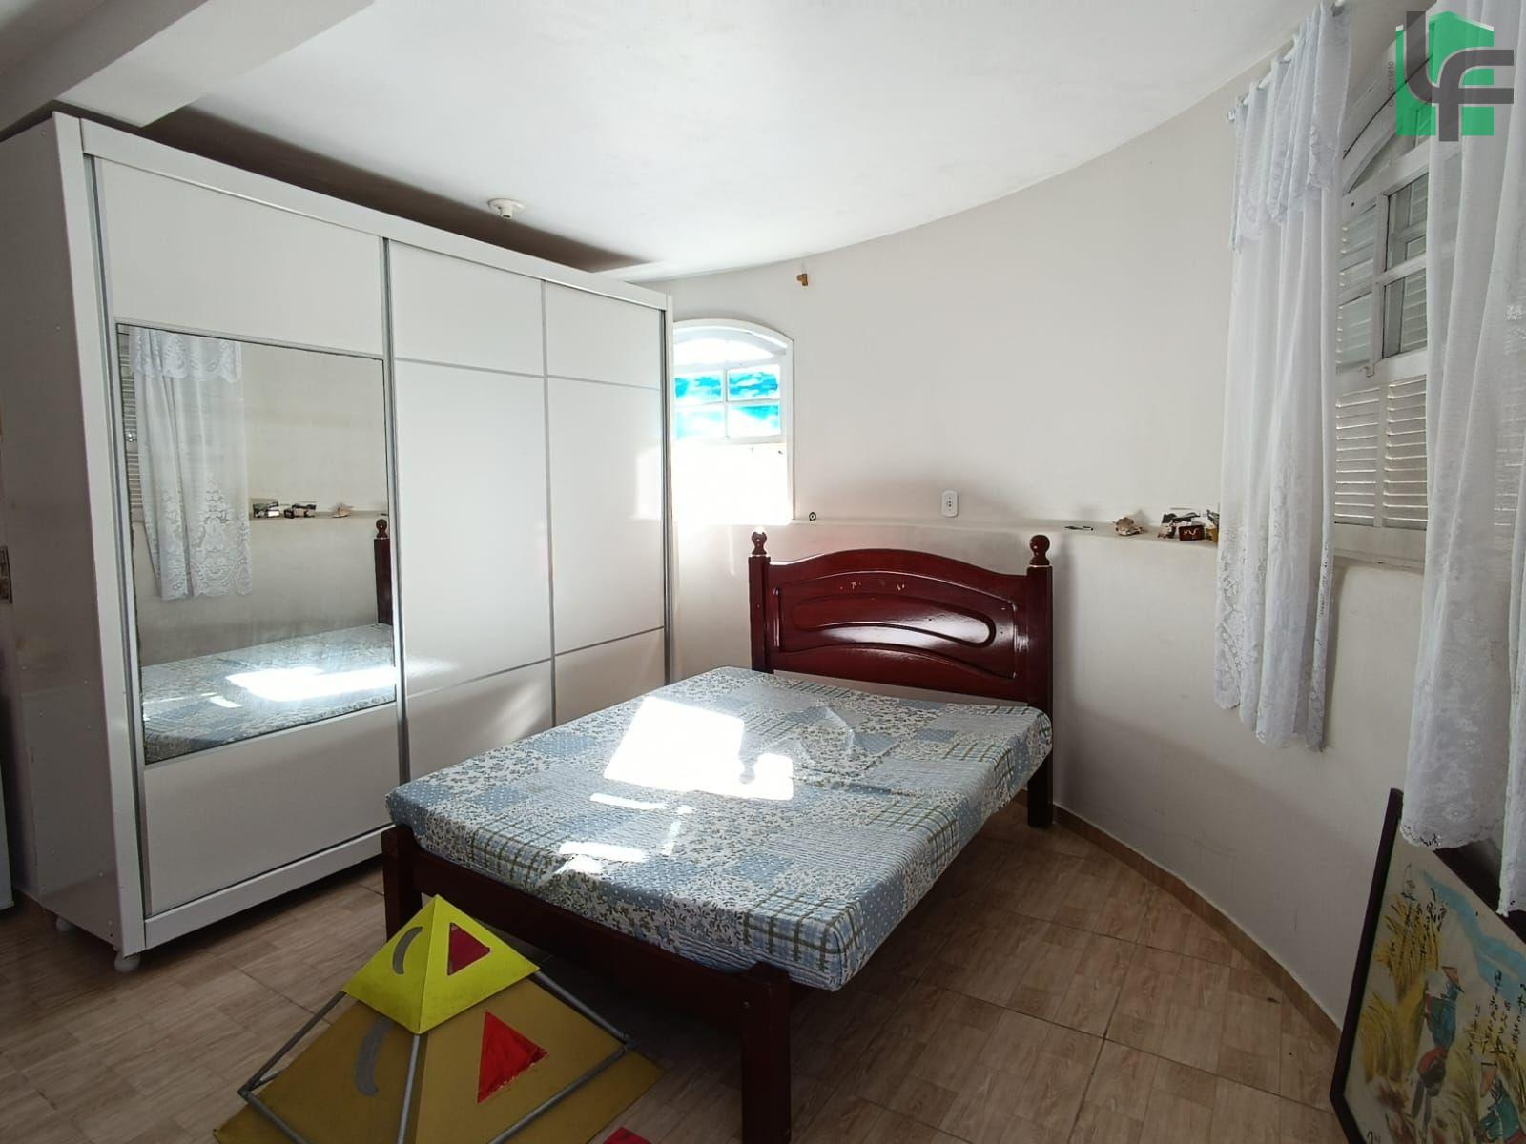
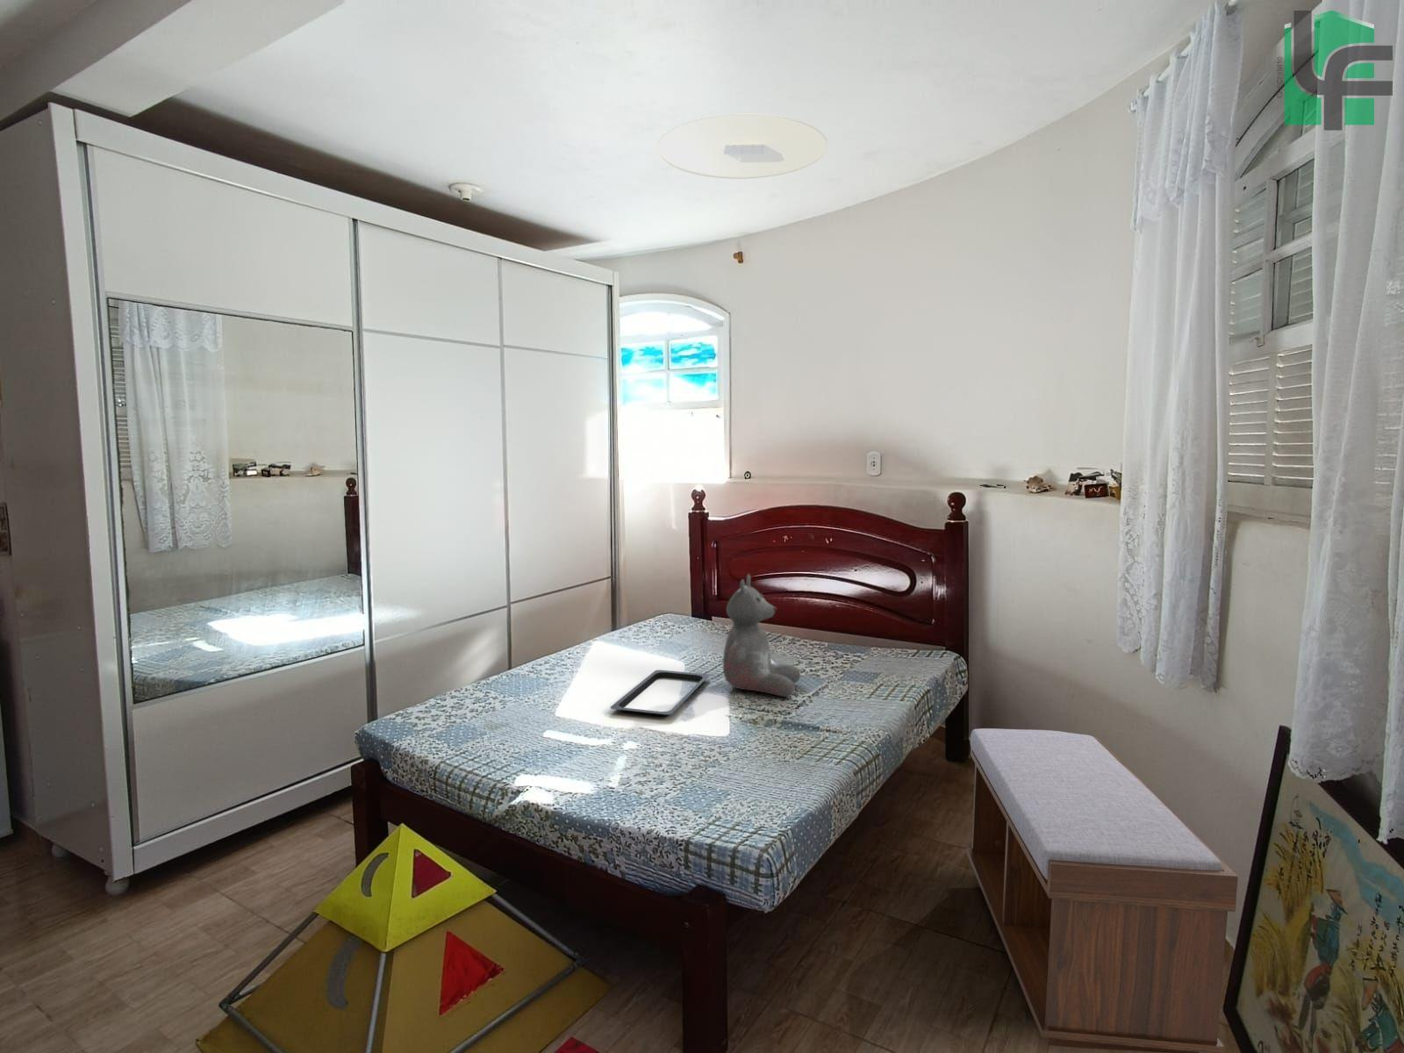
+ serving tray [610,669,710,718]
+ ceiling light [657,113,828,180]
+ bench [965,728,1239,1053]
+ teddy bear [722,573,801,698]
